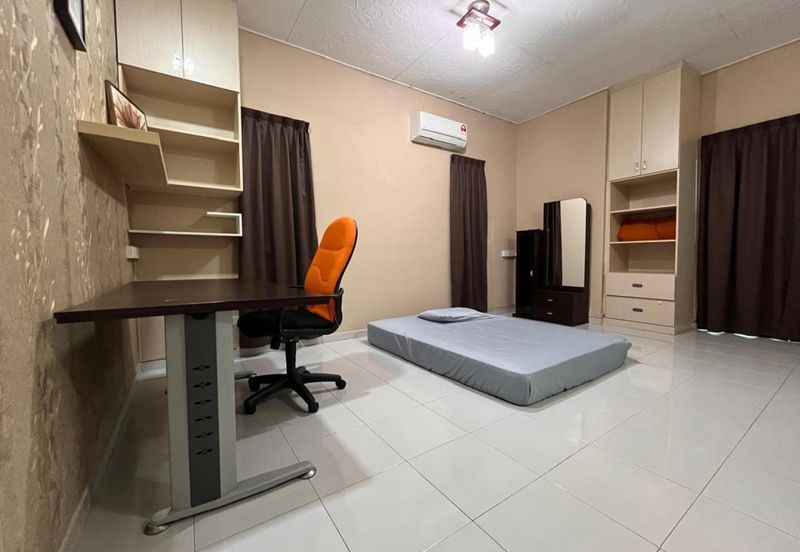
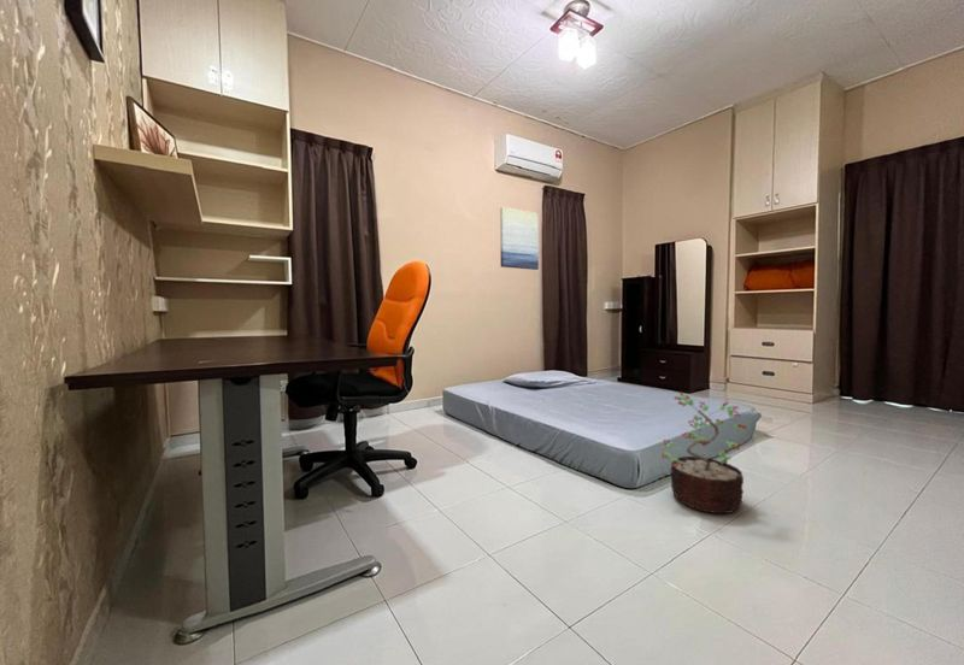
+ wall art [499,206,540,271]
+ decorative plant [660,390,748,514]
